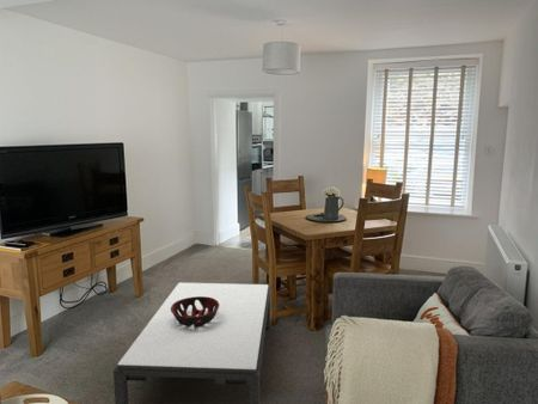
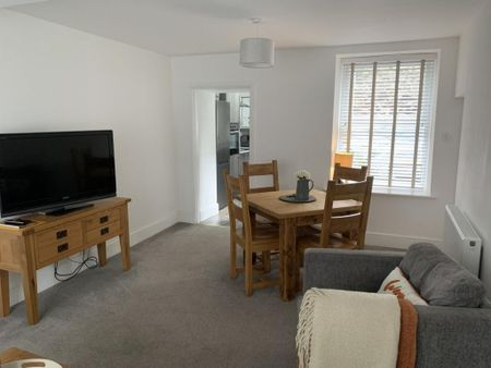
- coffee table [112,281,271,404]
- decorative bowl [171,296,219,326]
